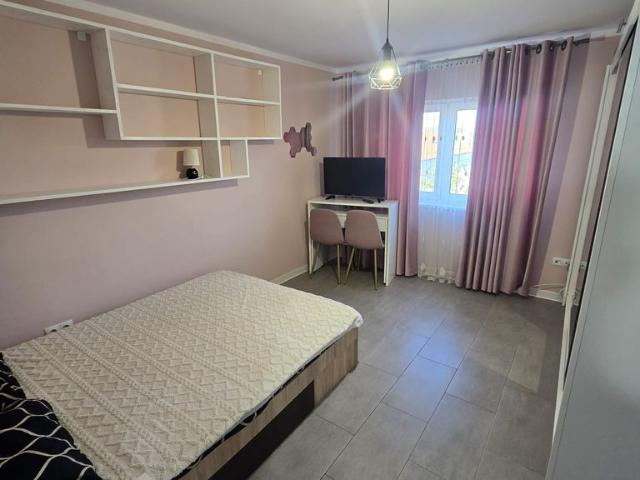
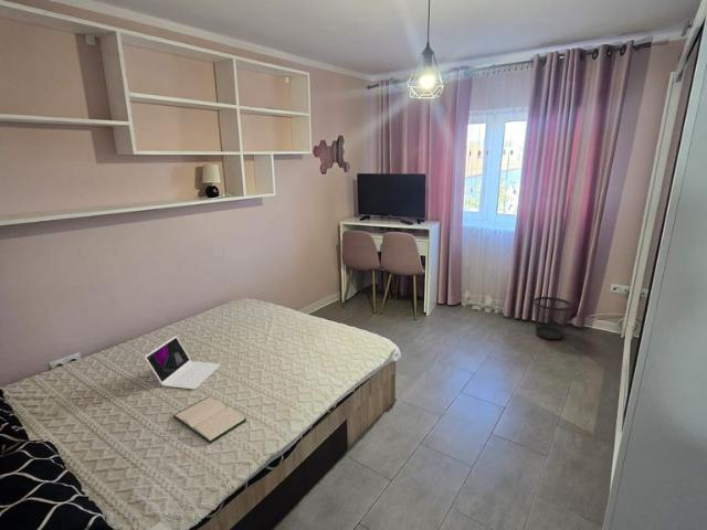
+ hardback book [172,396,247,444]
+ laptop [144,335,222,390]
+ wastebasket [532,296,573,340]
